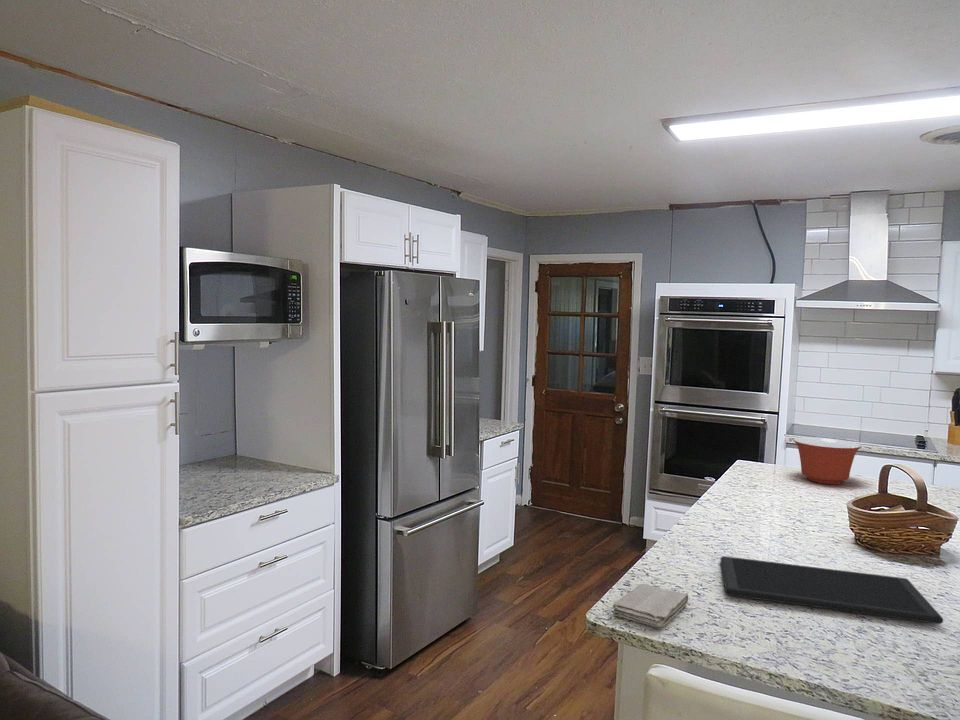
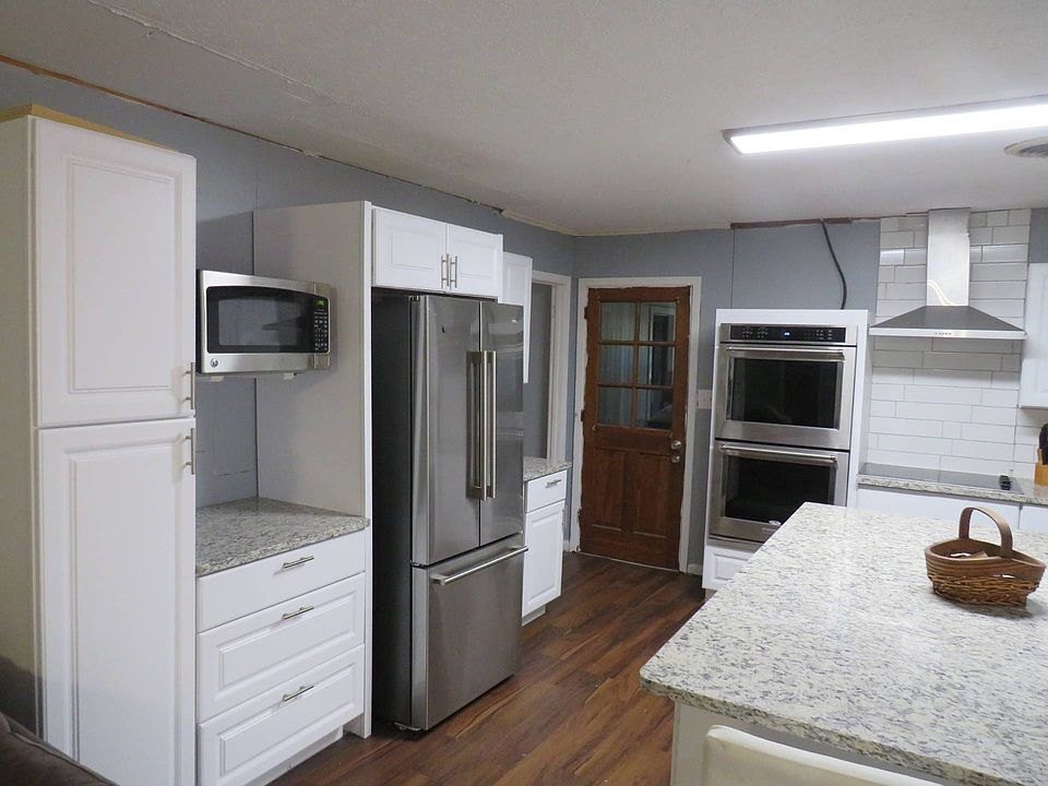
- washcloth [612,583,689,628]
- cutting board [720,555,944,625]
- mixing bowl [792,436,862,485]
